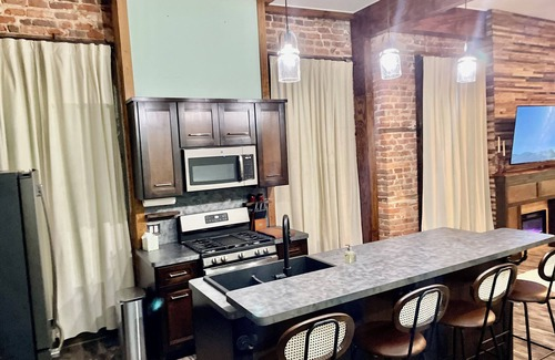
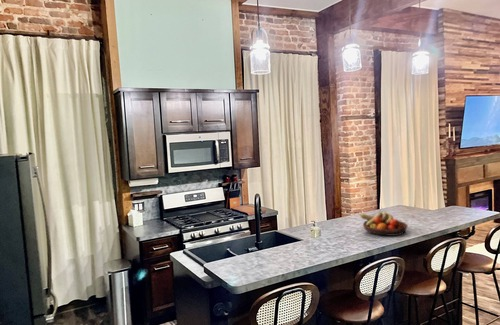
+ fruit bowl [359,211,409,237]
